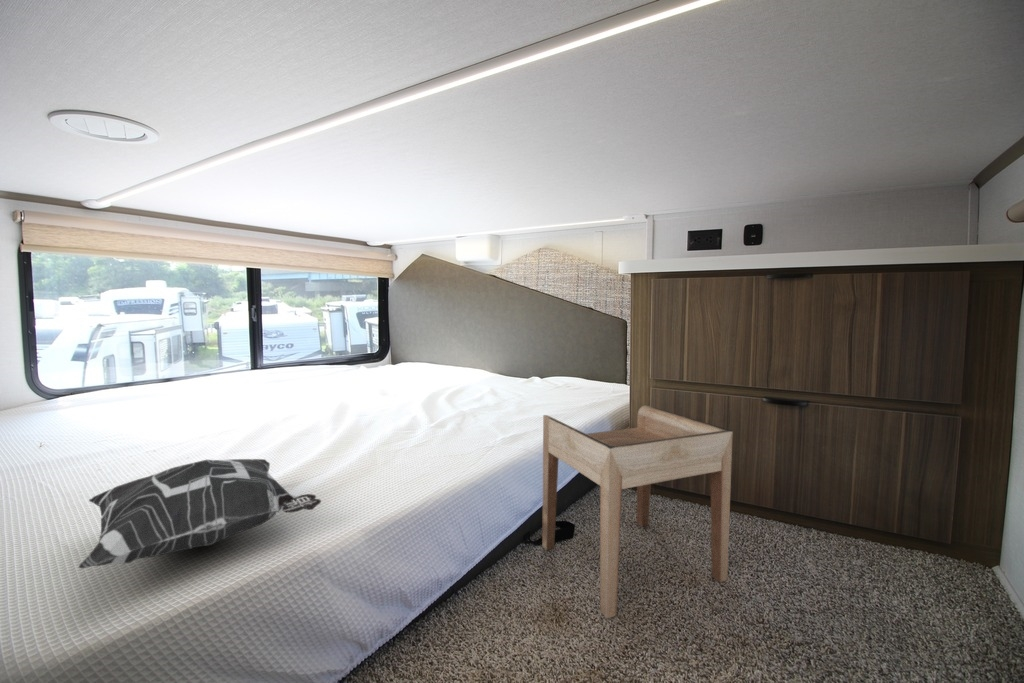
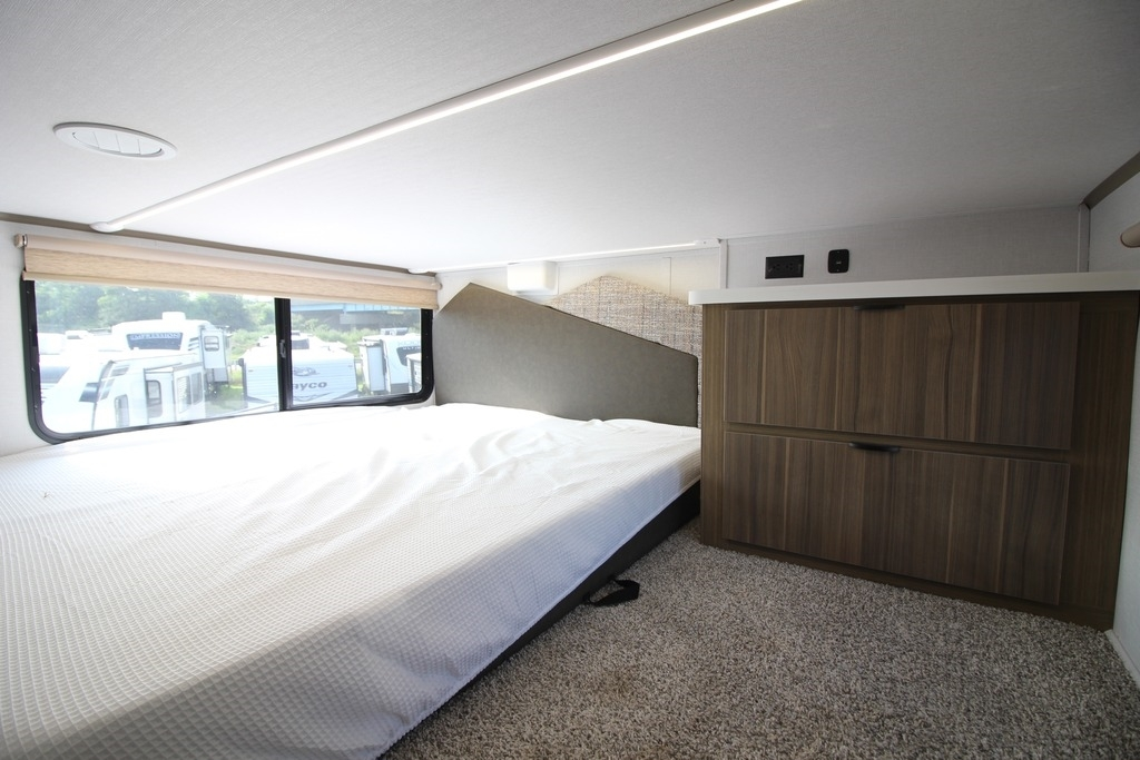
- decorative pillow [77,458,322,569]
- side table [541,404,734,619]
